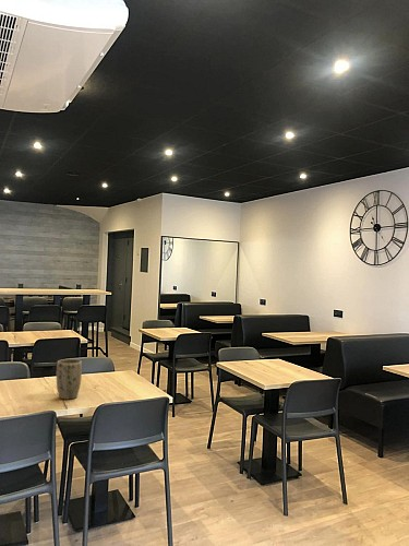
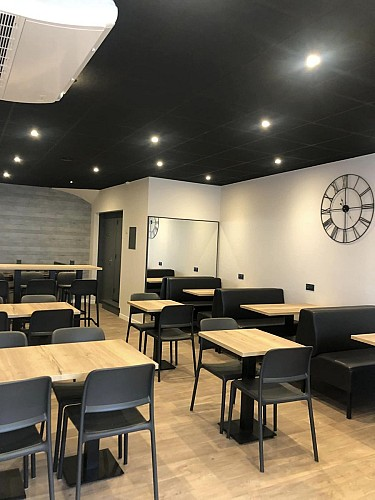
- plant pot [56,358,83,400]
